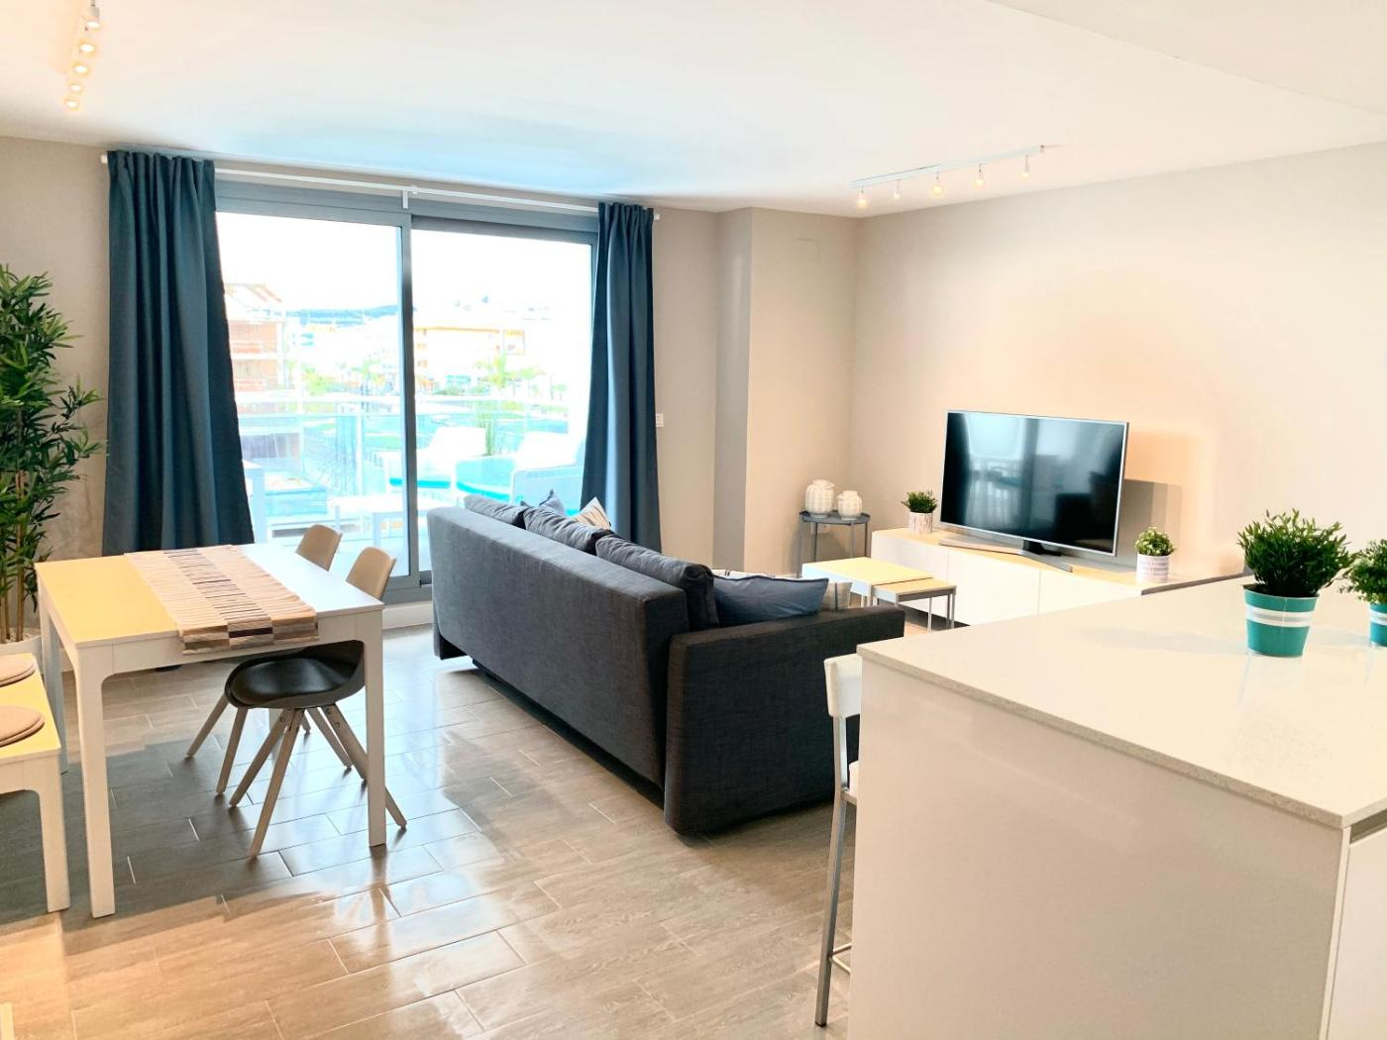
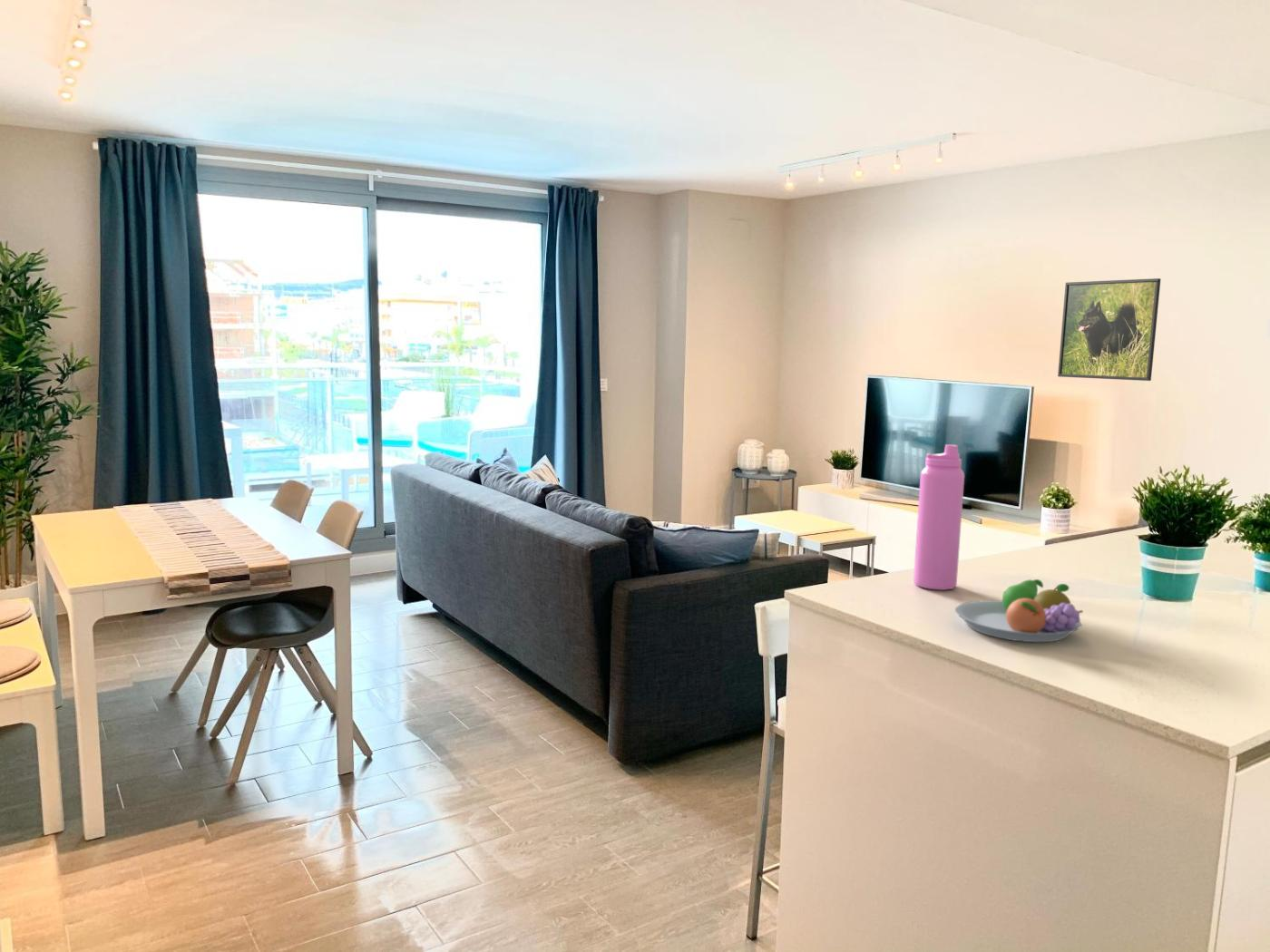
+ fruit bowl [954,578,1084,643]
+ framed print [1057,277,1162,382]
+ water bottle [913,443,965,591]
